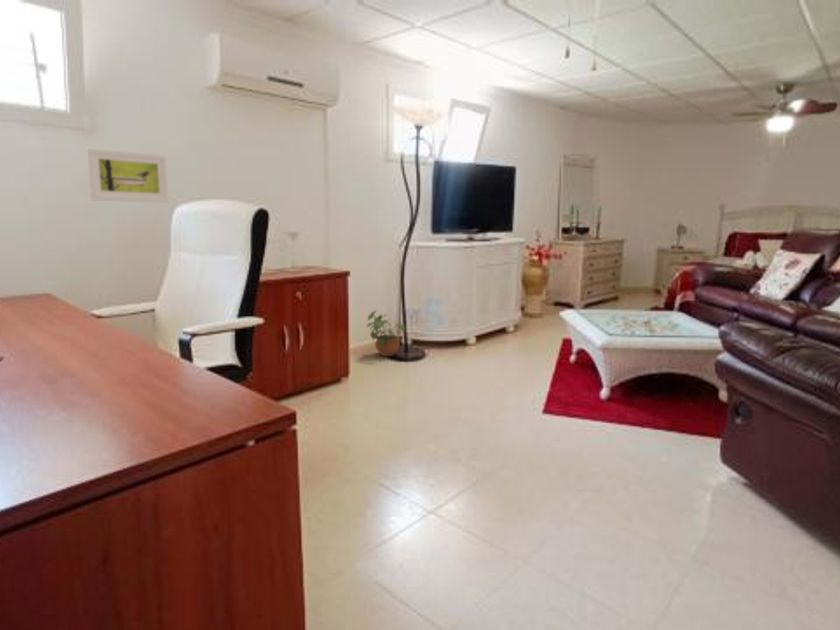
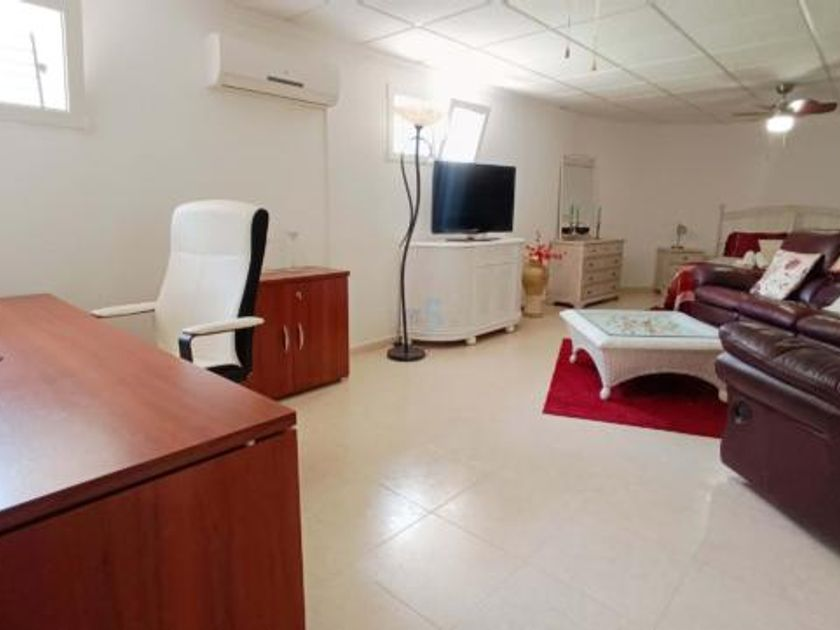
- potted plant [366,309,406,357]
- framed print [85,147,170,204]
